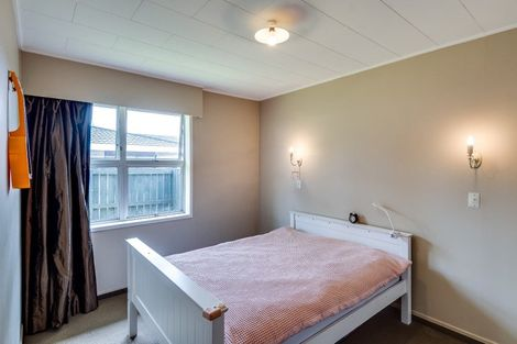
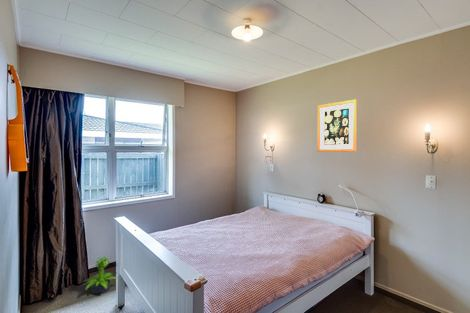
+ wall art [317,98,358,153]
+ potted plant [83,256,117,295]
